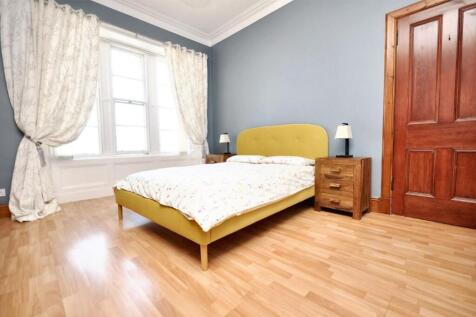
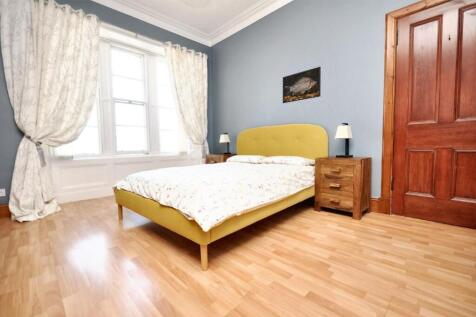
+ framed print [282,66,322,104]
